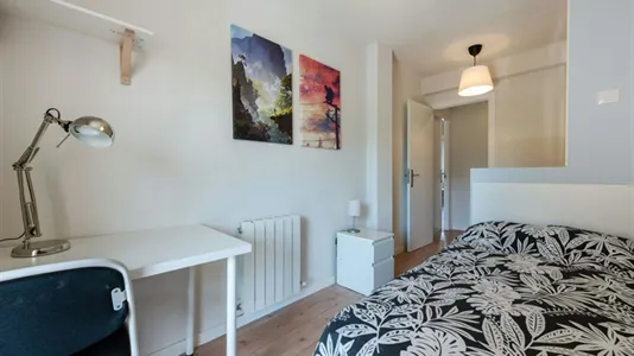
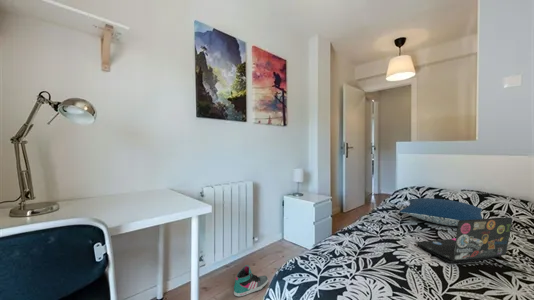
+ laptop [415,216,513,264]
+ sneaker [233,264,269,298]
+ pillow [399,197,483,227]
